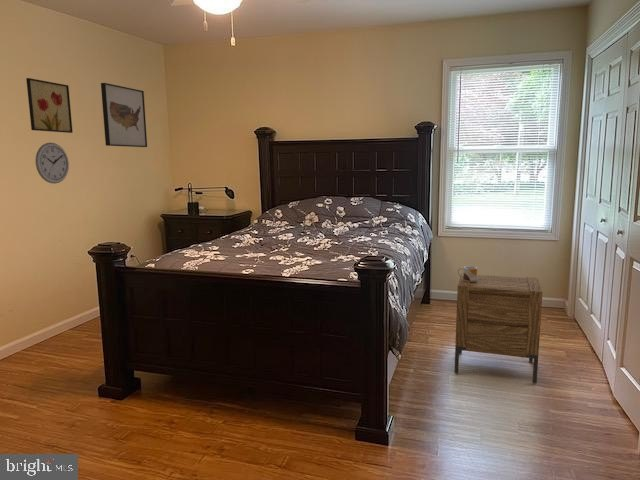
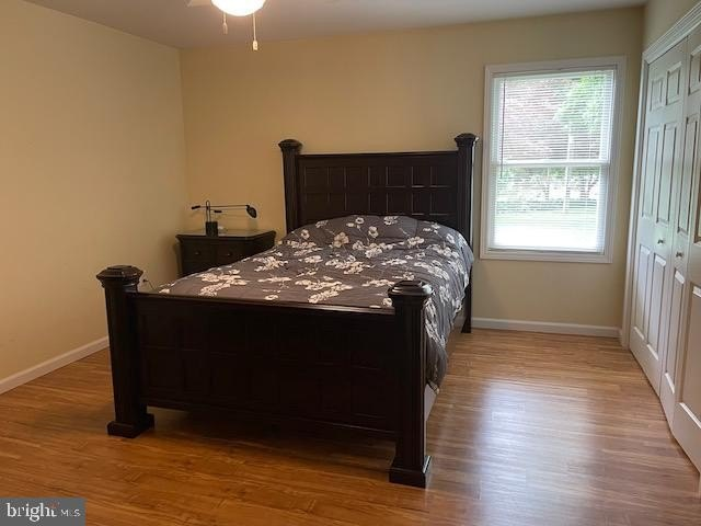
- nightstand [454,272,543,385]
- wall art [100,82,148,148]
- wall clock [35,142,70,185]
- wall art [25,77,74,134]
- mug [457,265,478,282]
